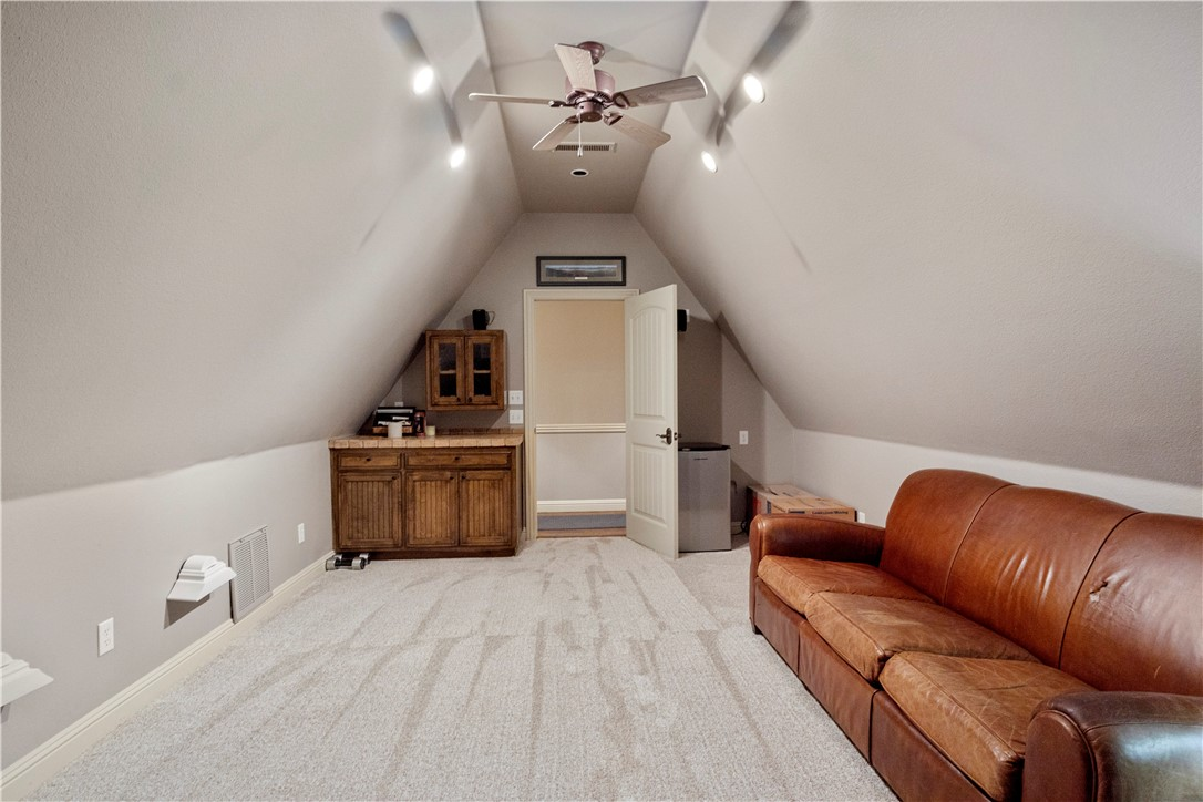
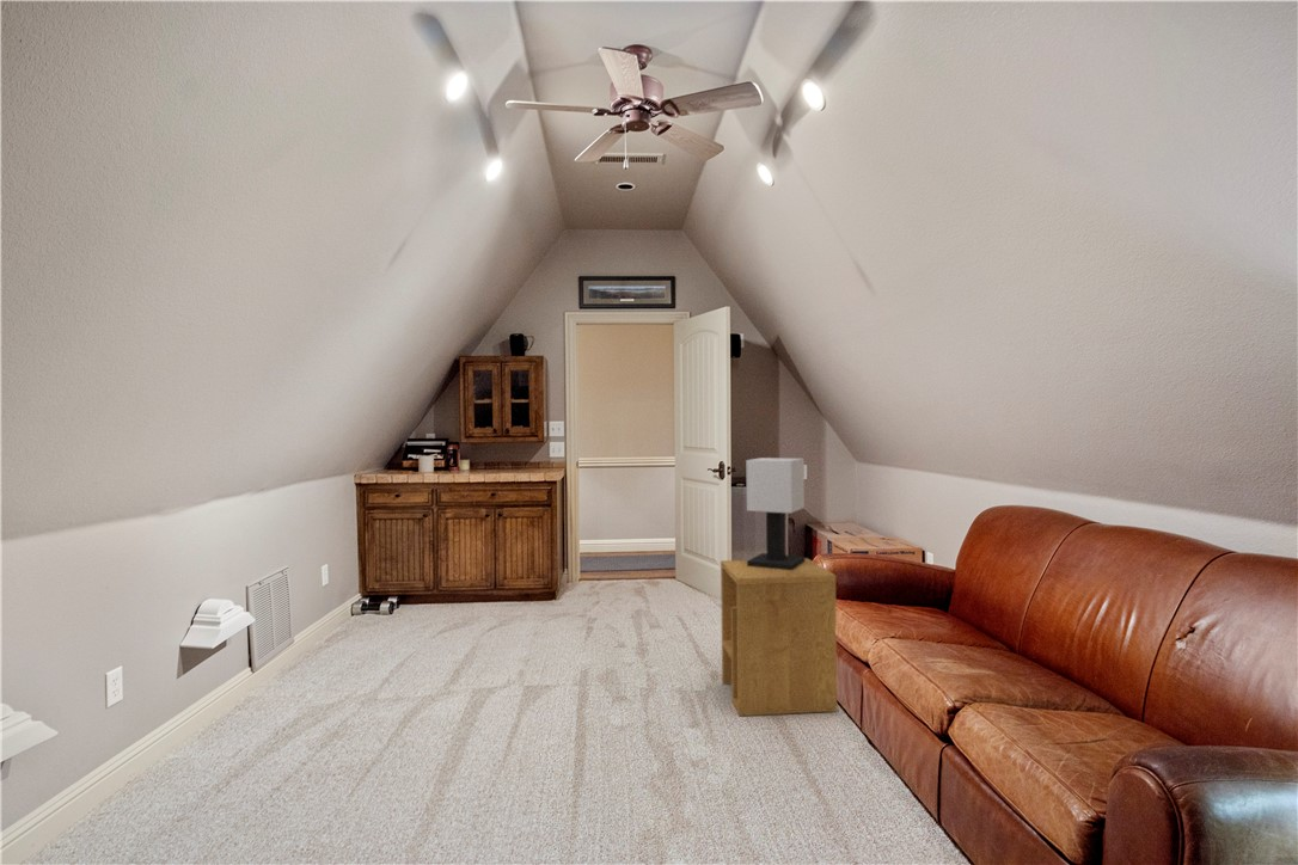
+ table lamp [745,456,806,570]
+ side table [720,557,838,717]
